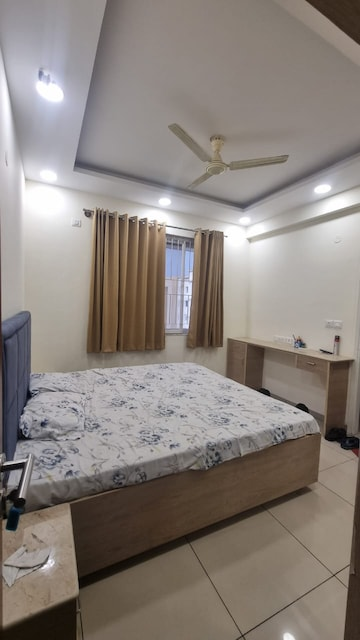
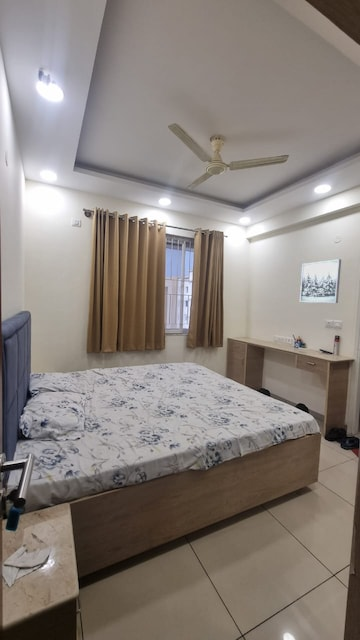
+ wall art [299,258,342,304]
